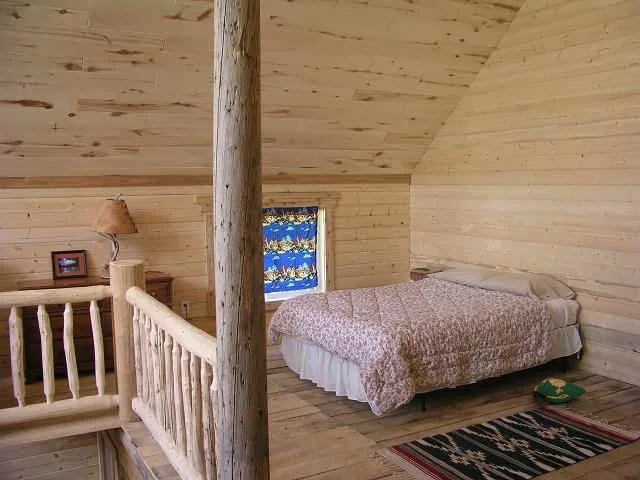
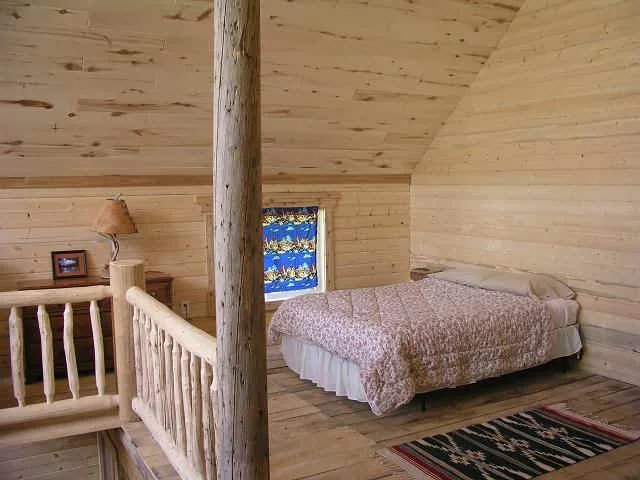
- bag [531,377,587,405]
